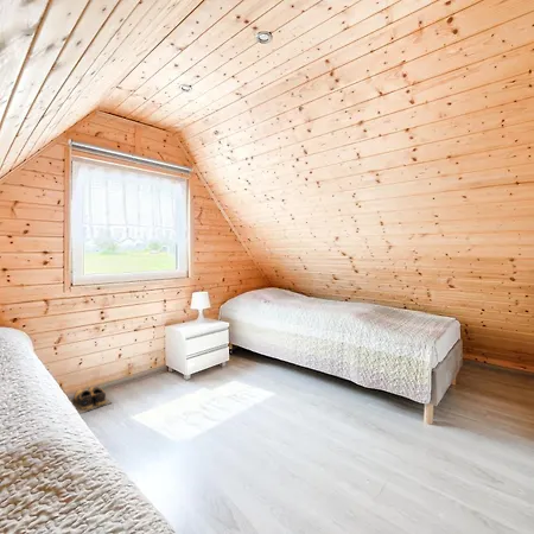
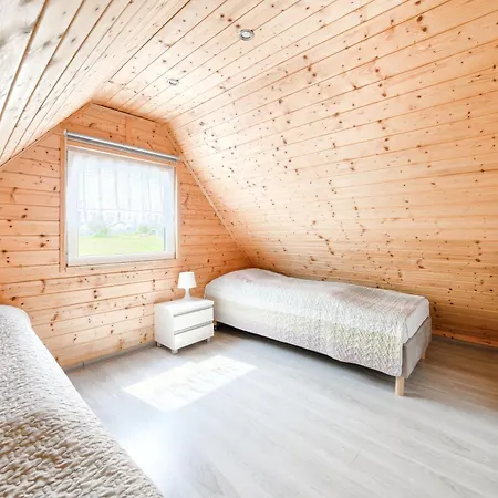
- shoes [69,386,113,414]
